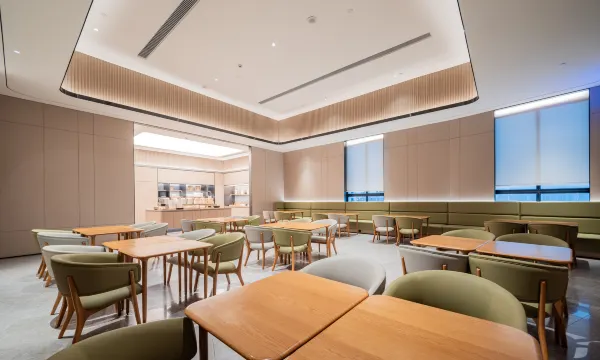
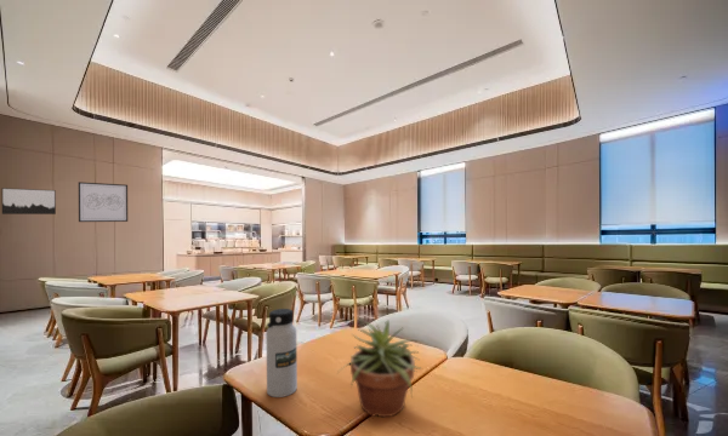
+ wall art [78,180,129,223]
+ potted plant [336,319,422,418]
+ water bottle [265,308,298,398]
+ wall art [1,187,57,216]
